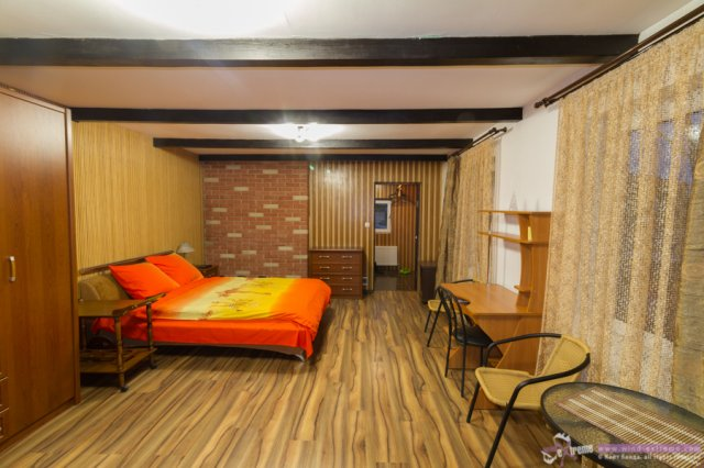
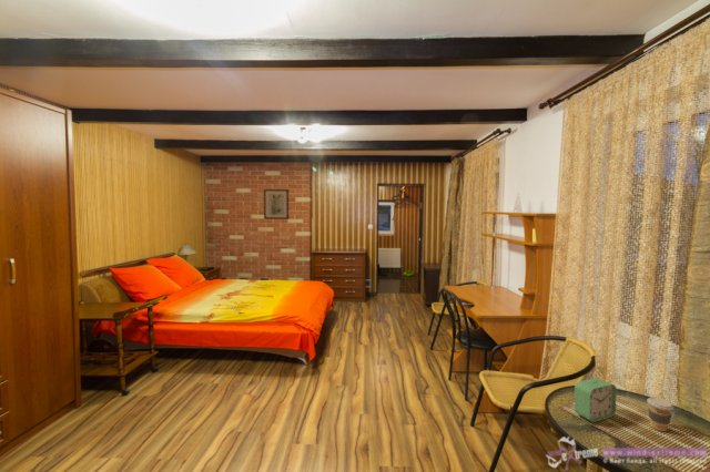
+ coffee cup [646,397,674,432]
+ alarm clock [574,377,618,423]
+ wall art [263,188,290,220]
